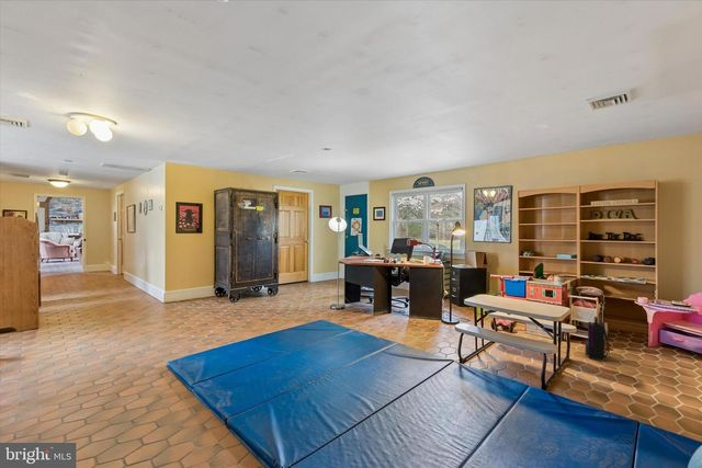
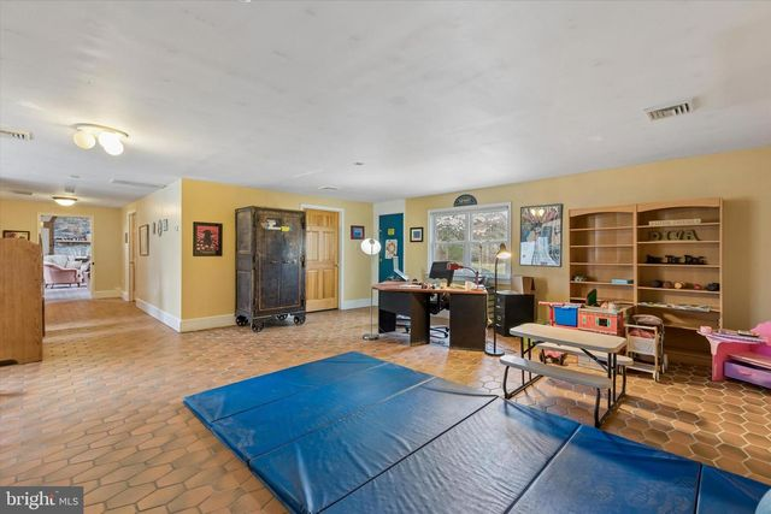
- backpack [585,316,611,363]
